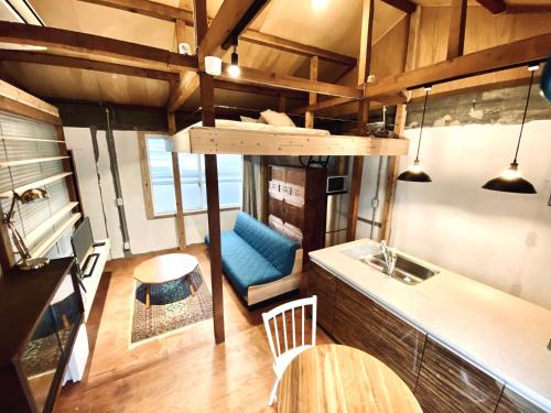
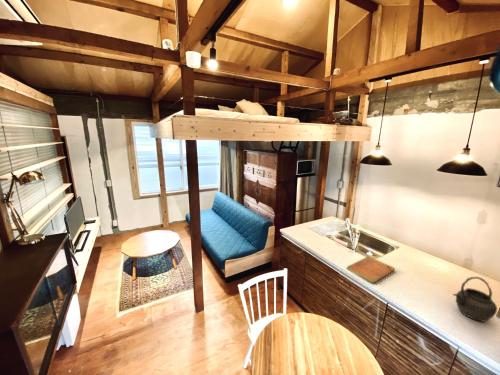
+ cutting board [346,256,396,284]
+ kettle [452,276,498,323]
